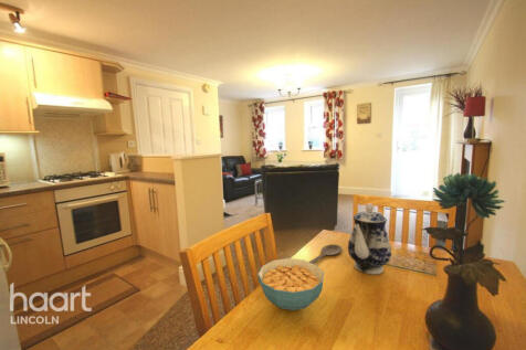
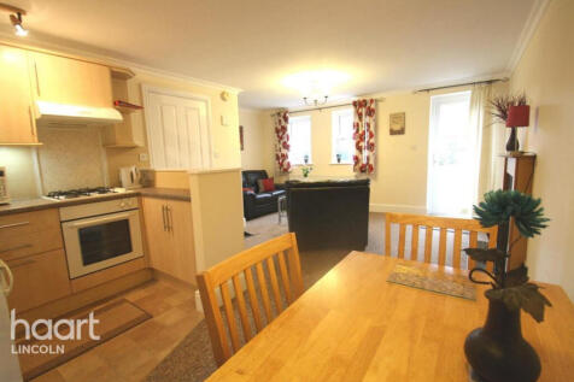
- teapot [347,202,392,275]
- cereal bowl [256,257,325,311]
- wooden spoon [308,243,343,264]
